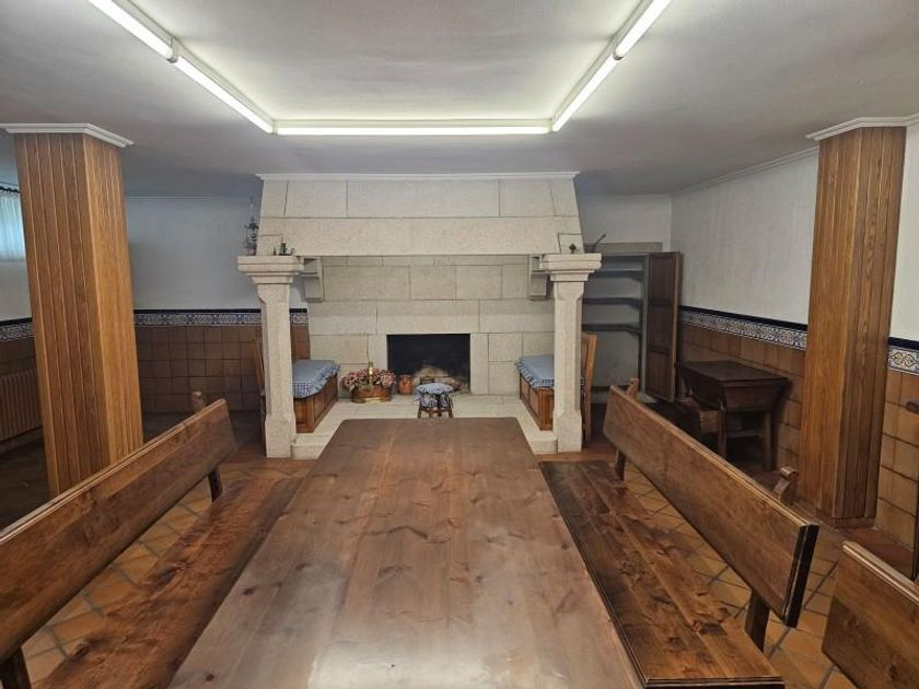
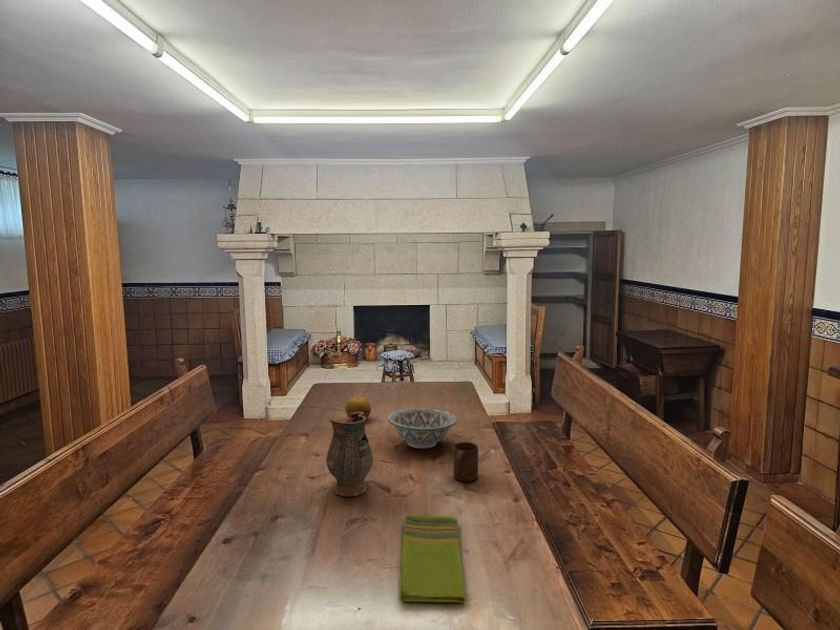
+ dish towel [398,513,466,603]
+ fruit [345,396,372,420]
+ decorative bowl [387,407,458,449]
+ cup [453,441,479,482]
+ ceramic pitcher [325,412,374,498]
